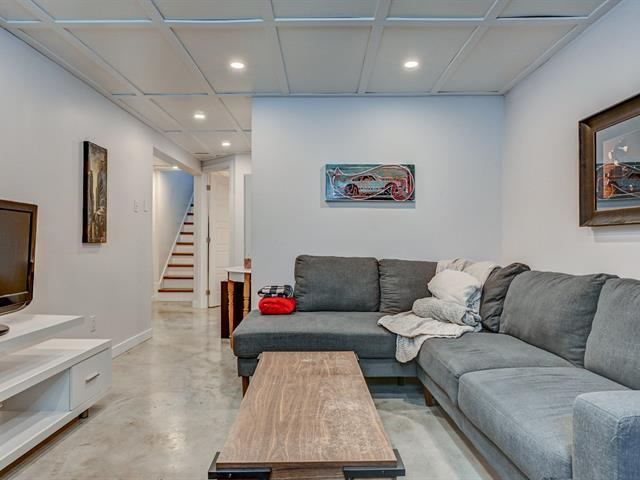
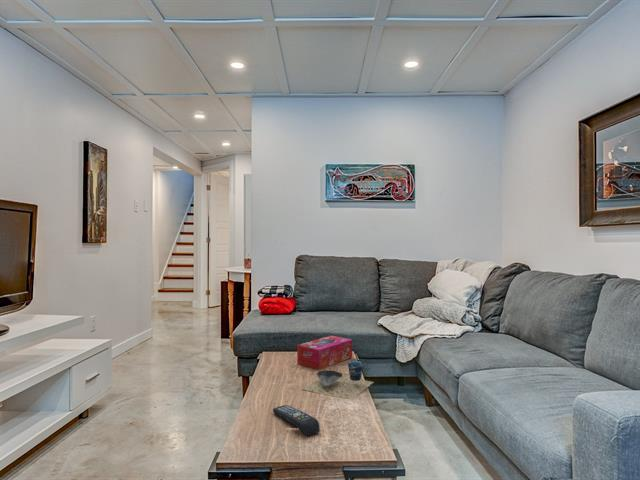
+ tissue box [296,335,353,370]
+ remote control [272,404,320,437]
+ cup [301,360,374,400]
